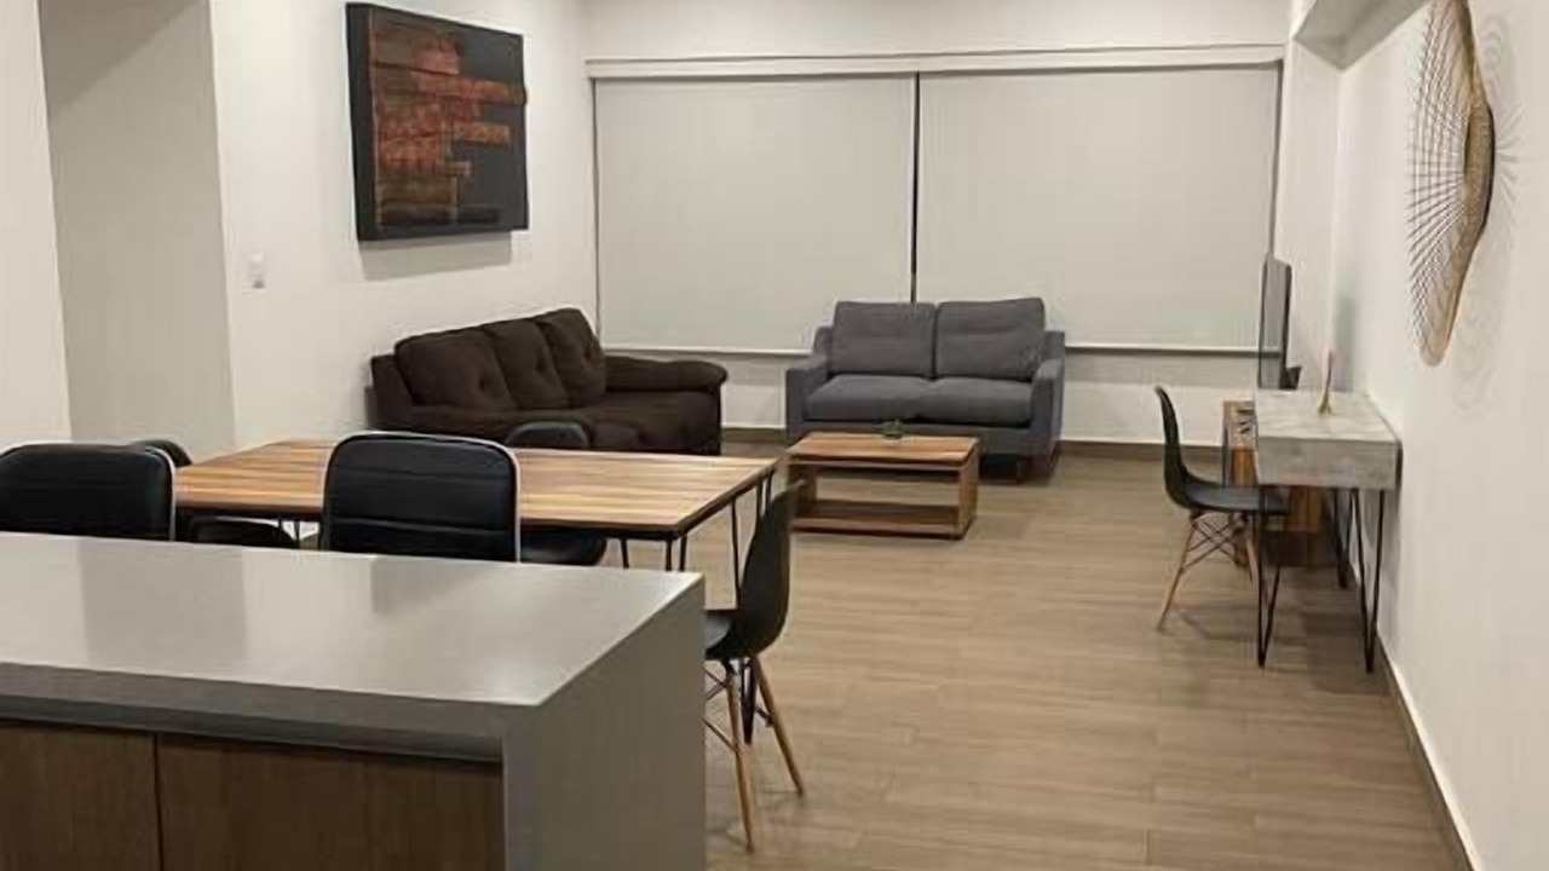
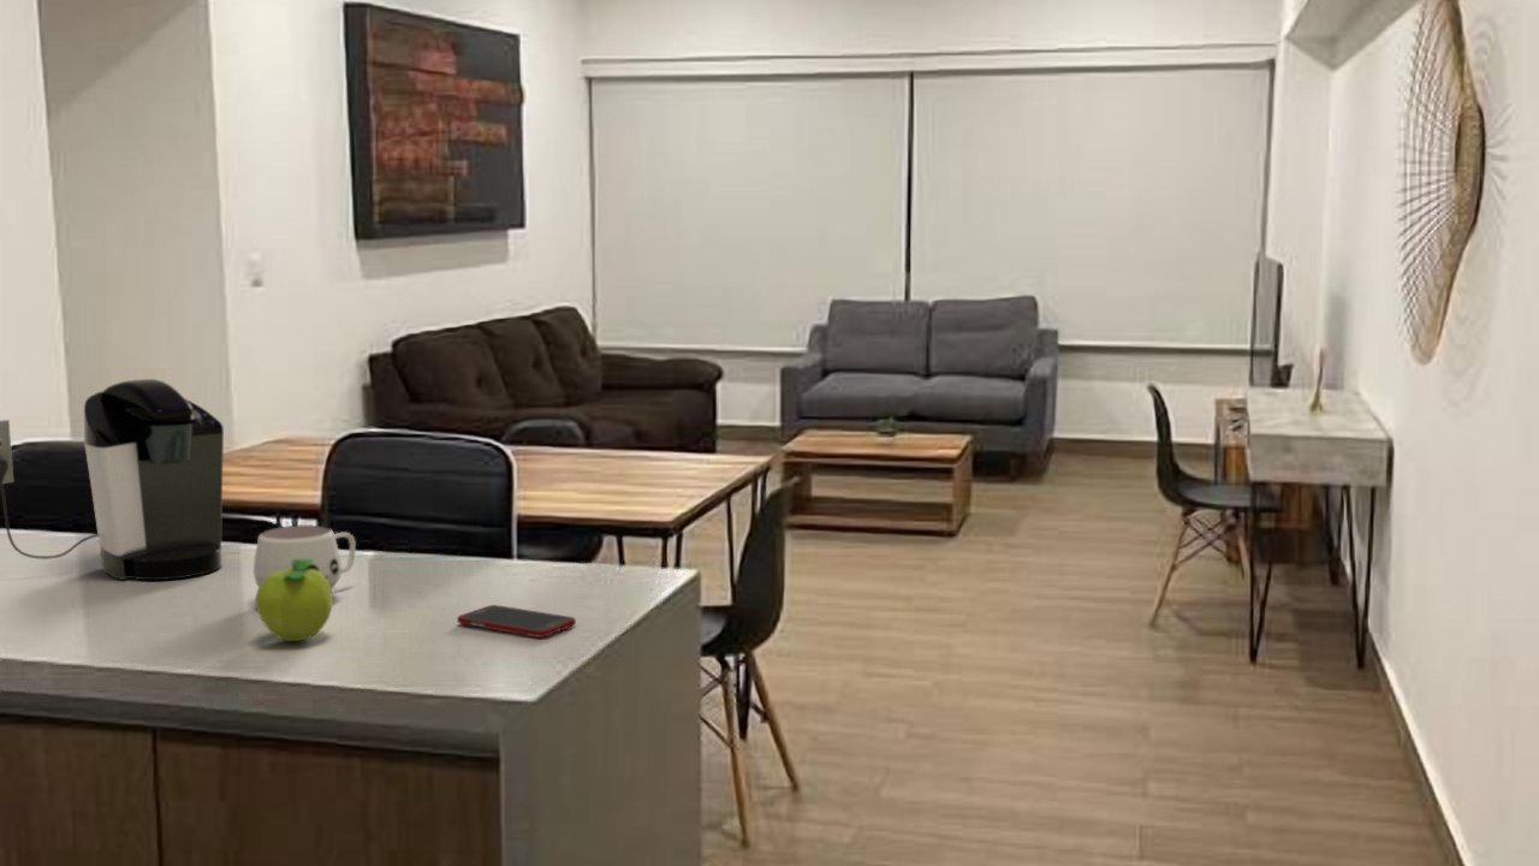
+ coffee maker [0,378,225,581]
+ cell phone [456,604,577,639]
+ fruit [255,559,333,642]
+ mug [252,524,357,591]
